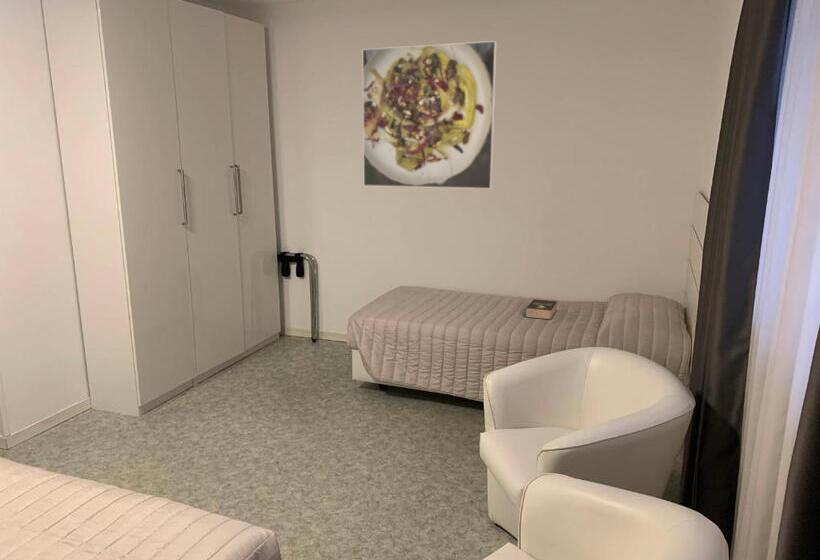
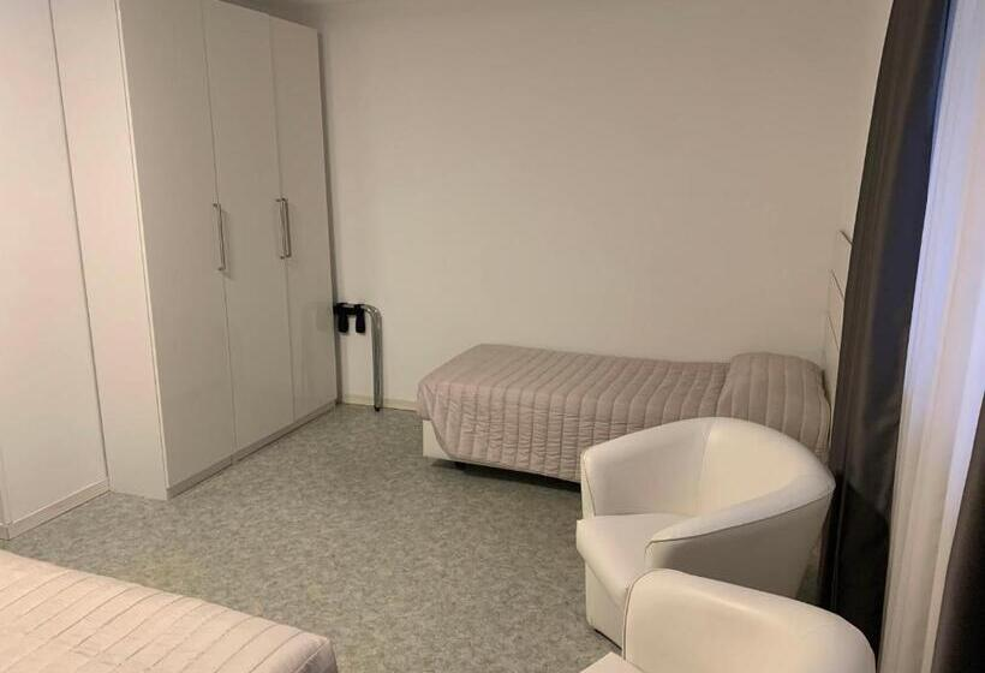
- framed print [362,40,498,190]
- book [524,298,558,321]
